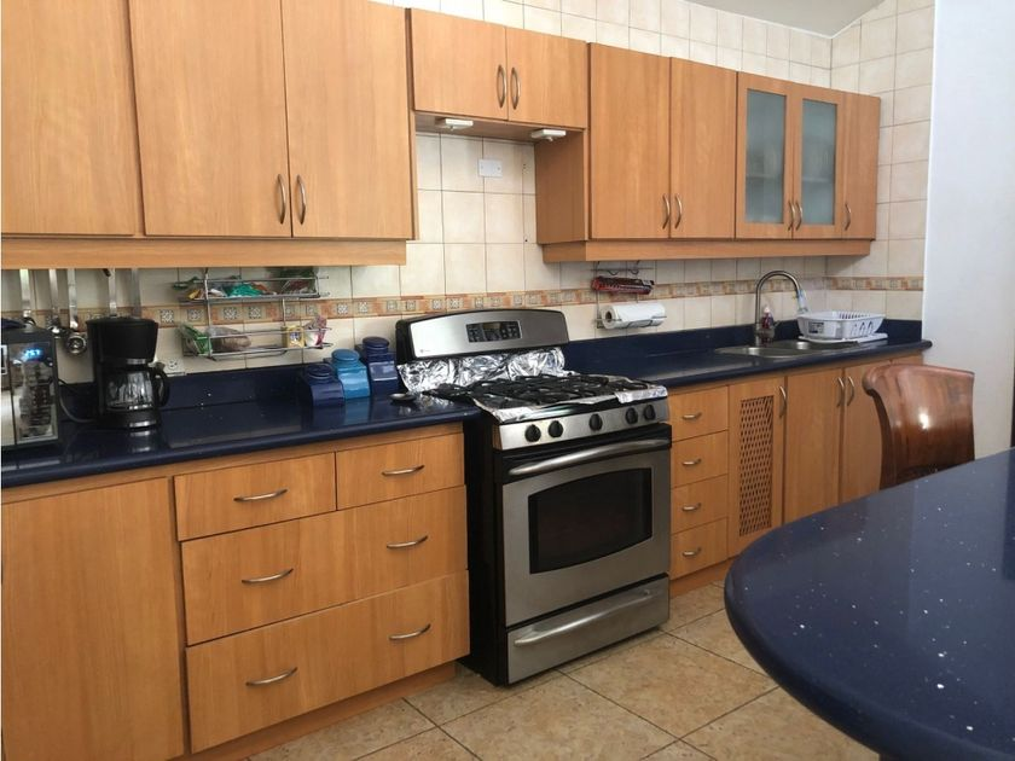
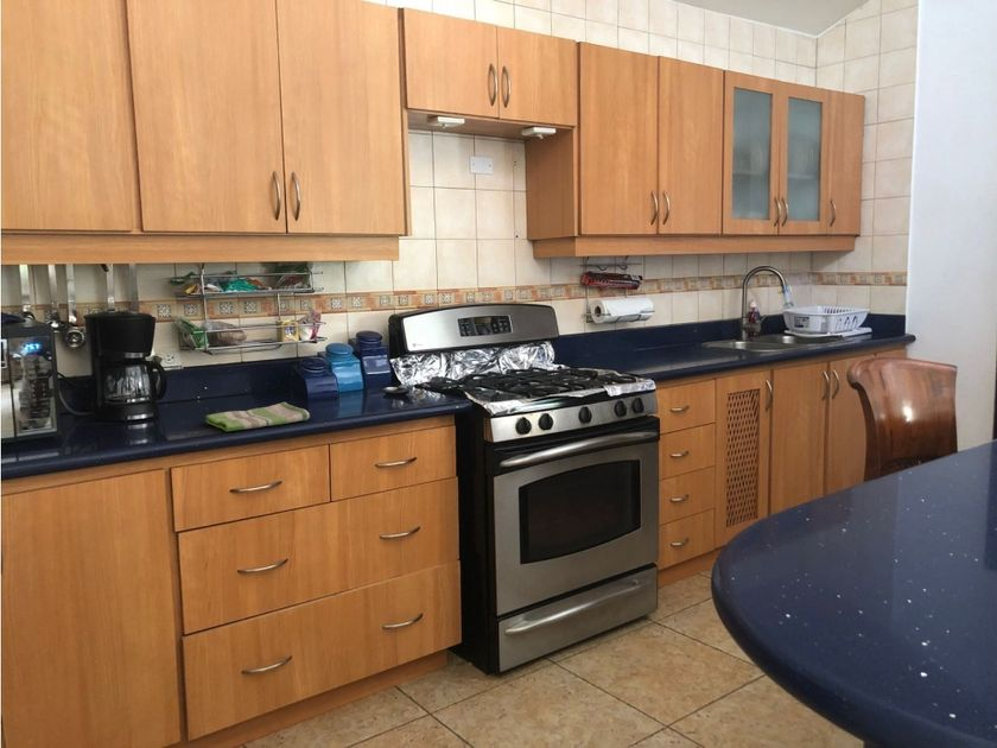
+ dish towel [205,401,311,432]
